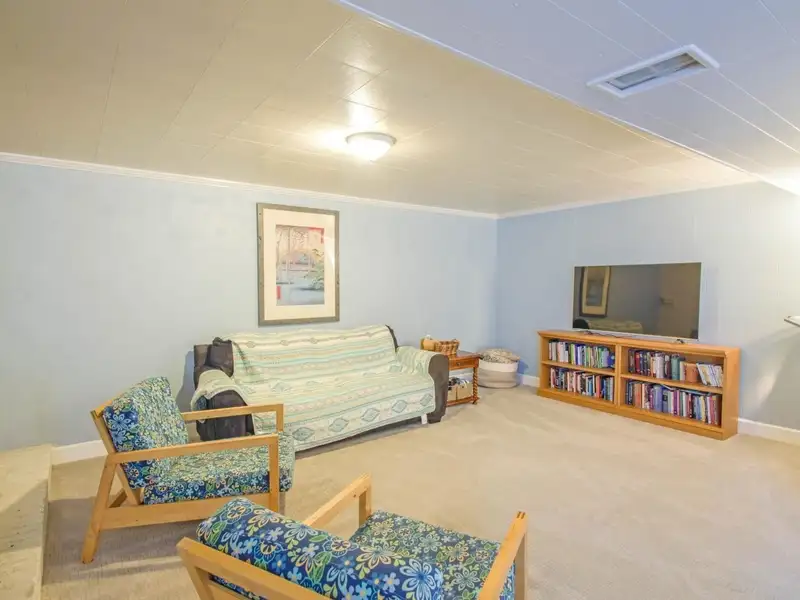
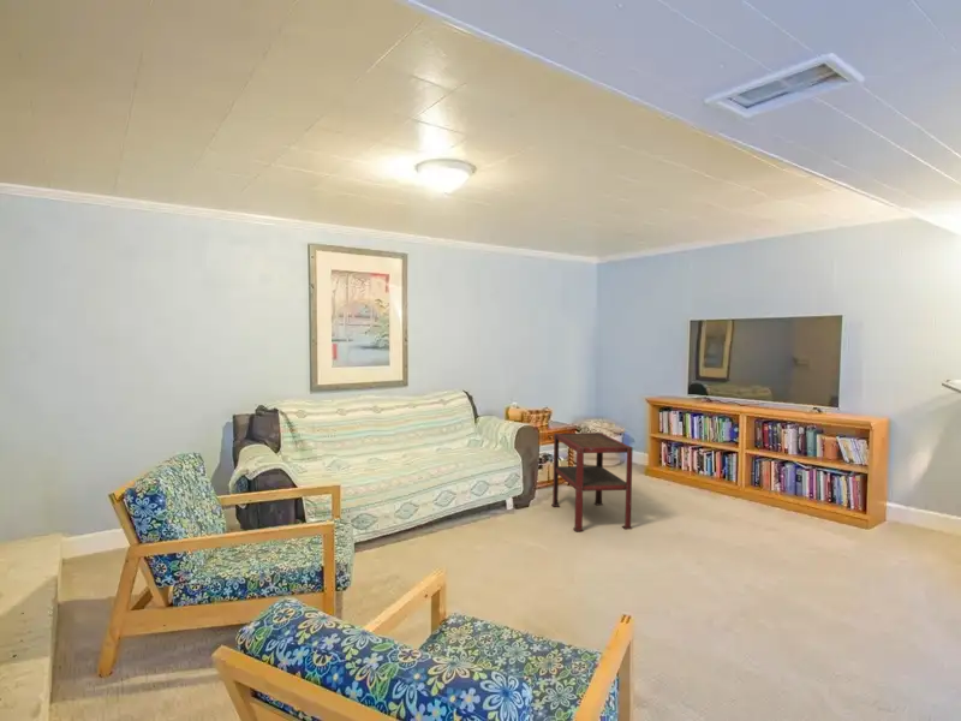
+ side table [550,431,634,532]
